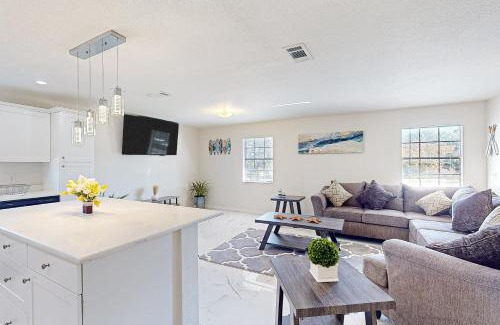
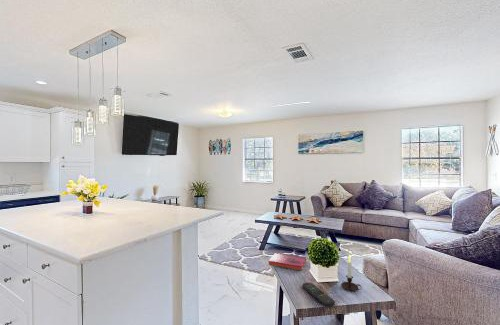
+ remote control [301,281,336,308]
+ candle [340,253,362,291]
+ hardback book [267,252,307,272]
